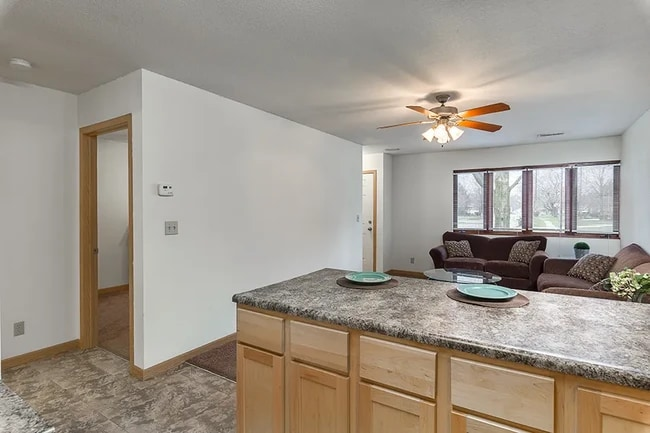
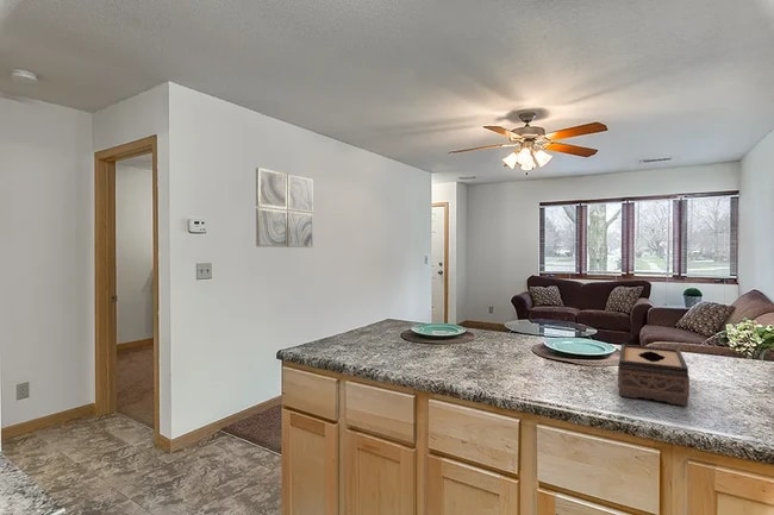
+ tissue box [617,343,691,407]
+ wall art [255,167,314,249]
